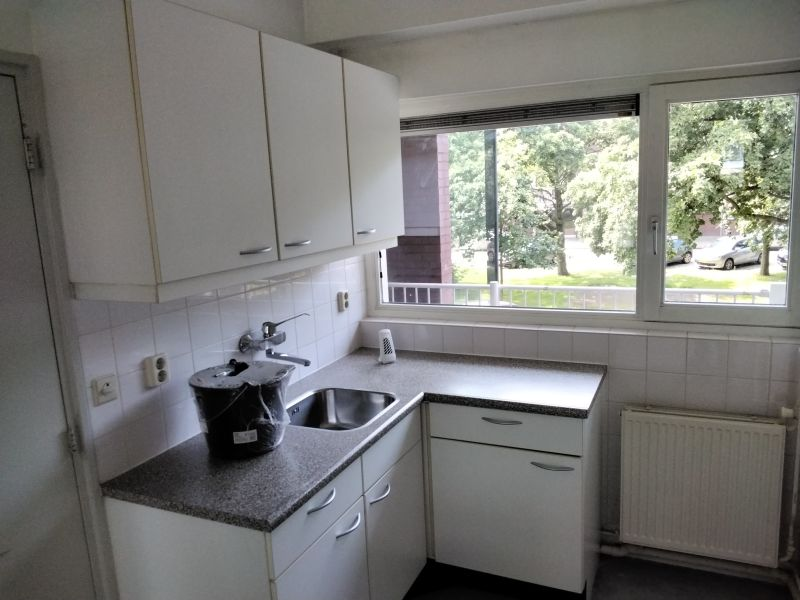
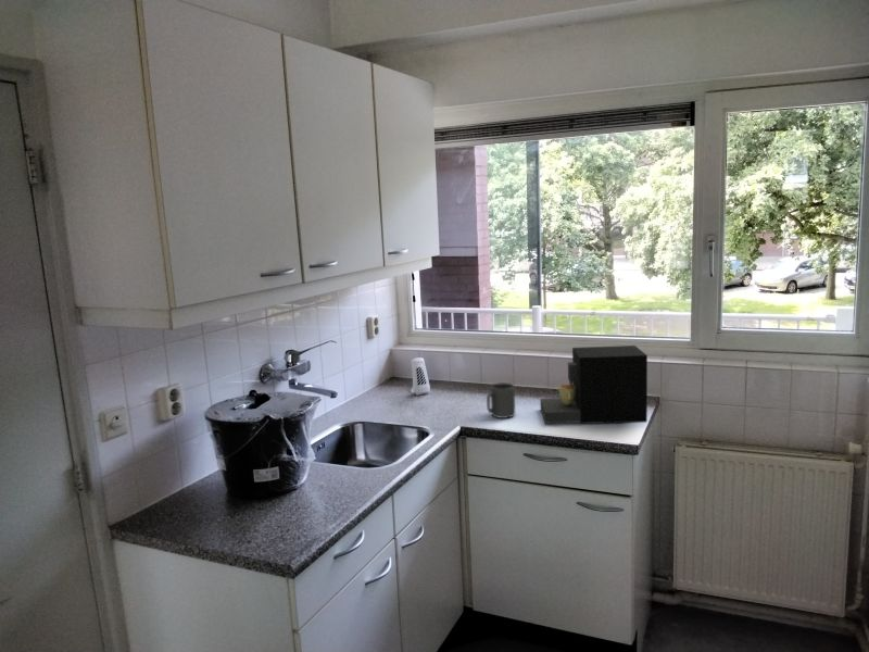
+ mug [486,381,516,419]
+ coffee maker [539,344,648,425]
